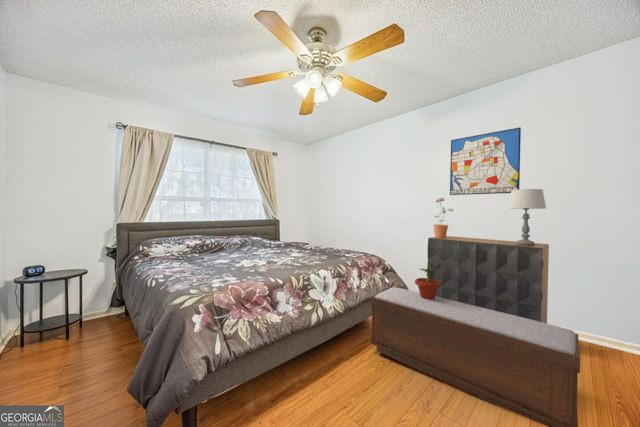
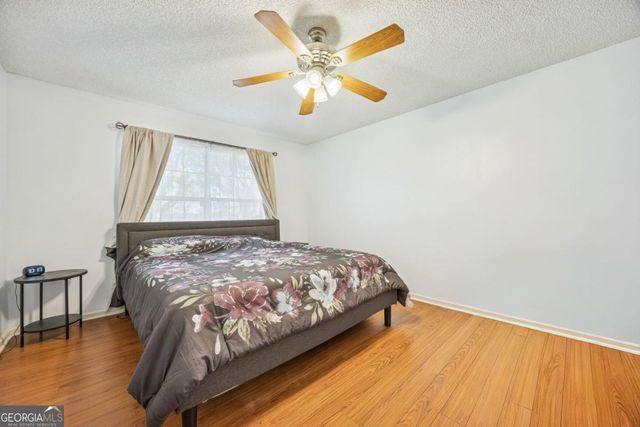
- wall art [449,127,522,196]
- bench [369,286,581,427]
- potted plant [432,197,454,238]
- table lamp [507,188,547,246]
- potted plant [414,259,442,299]
- dresser [426,235,550,324]
